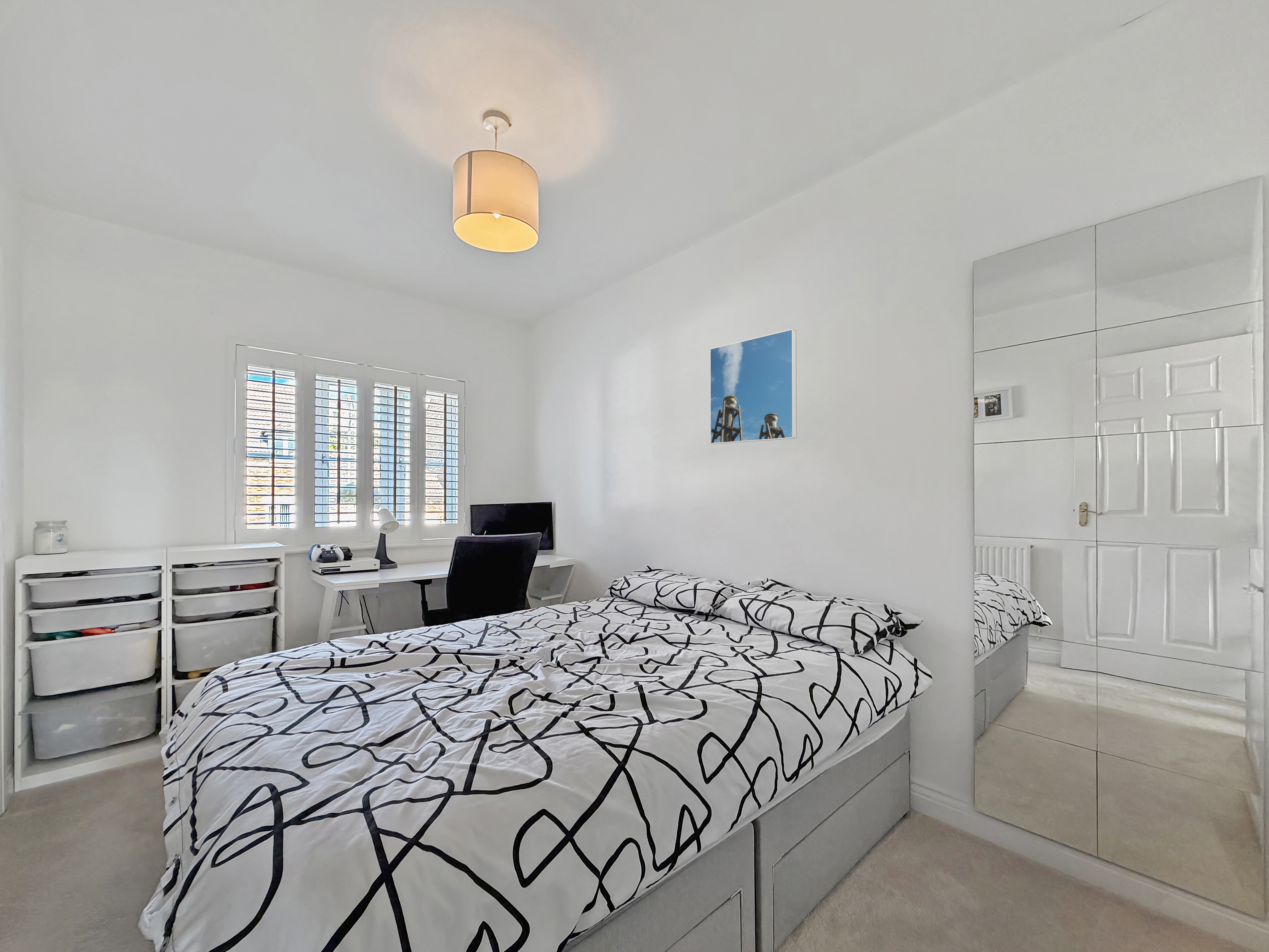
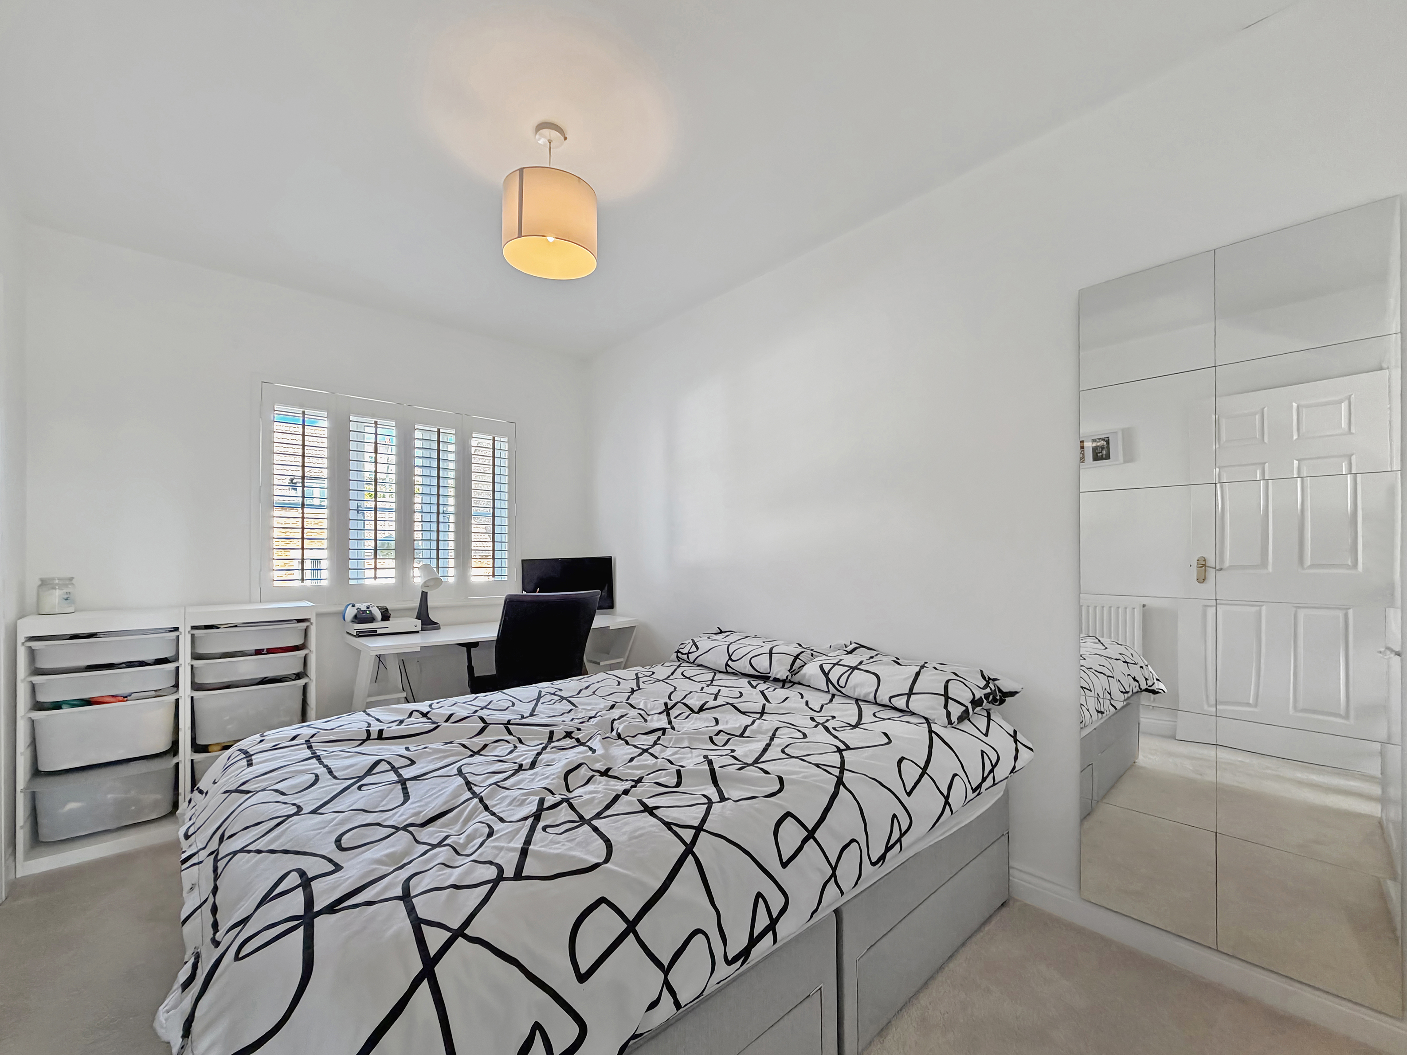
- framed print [709,328,797,444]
